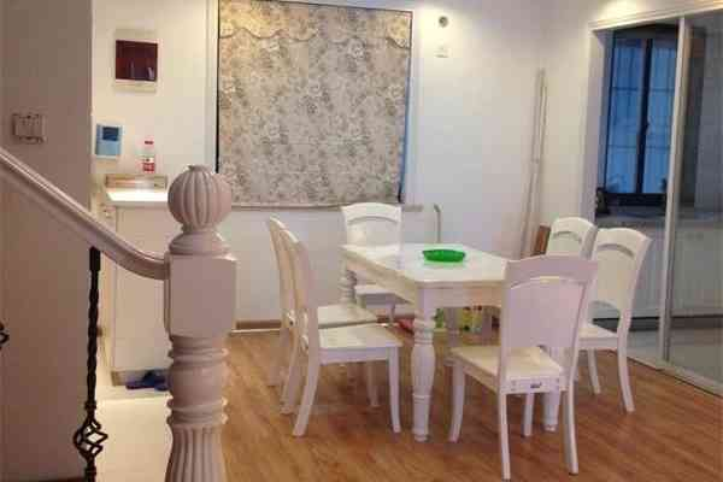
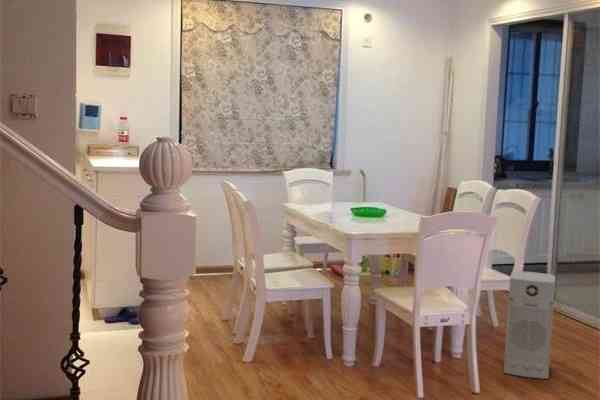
+ air purifier [503,270,556,380]
